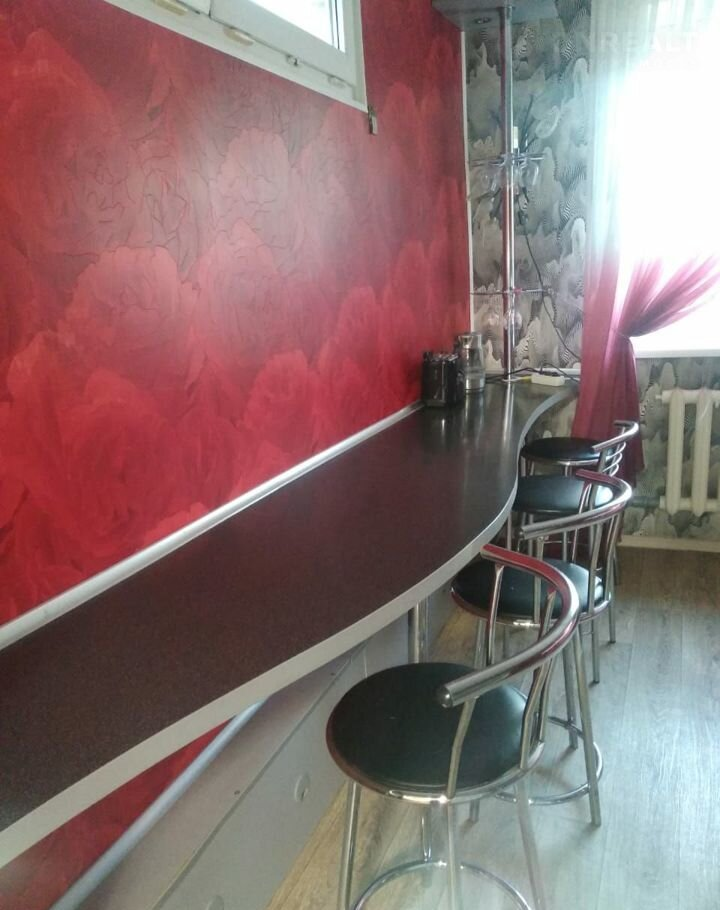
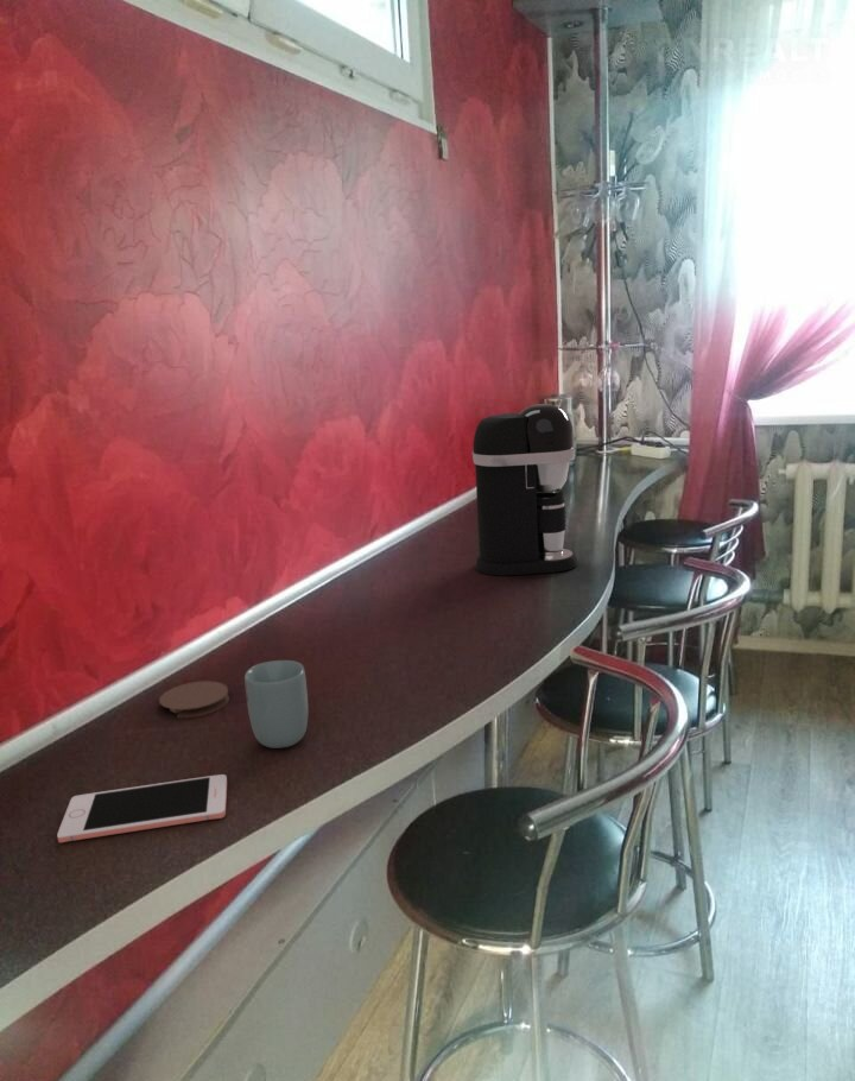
+ cell phone [56,773,228,843]
+ coaster [158,679,230,719]
+ cup [243,659,309,750]
+ coffee maker [471,403,578,576]
